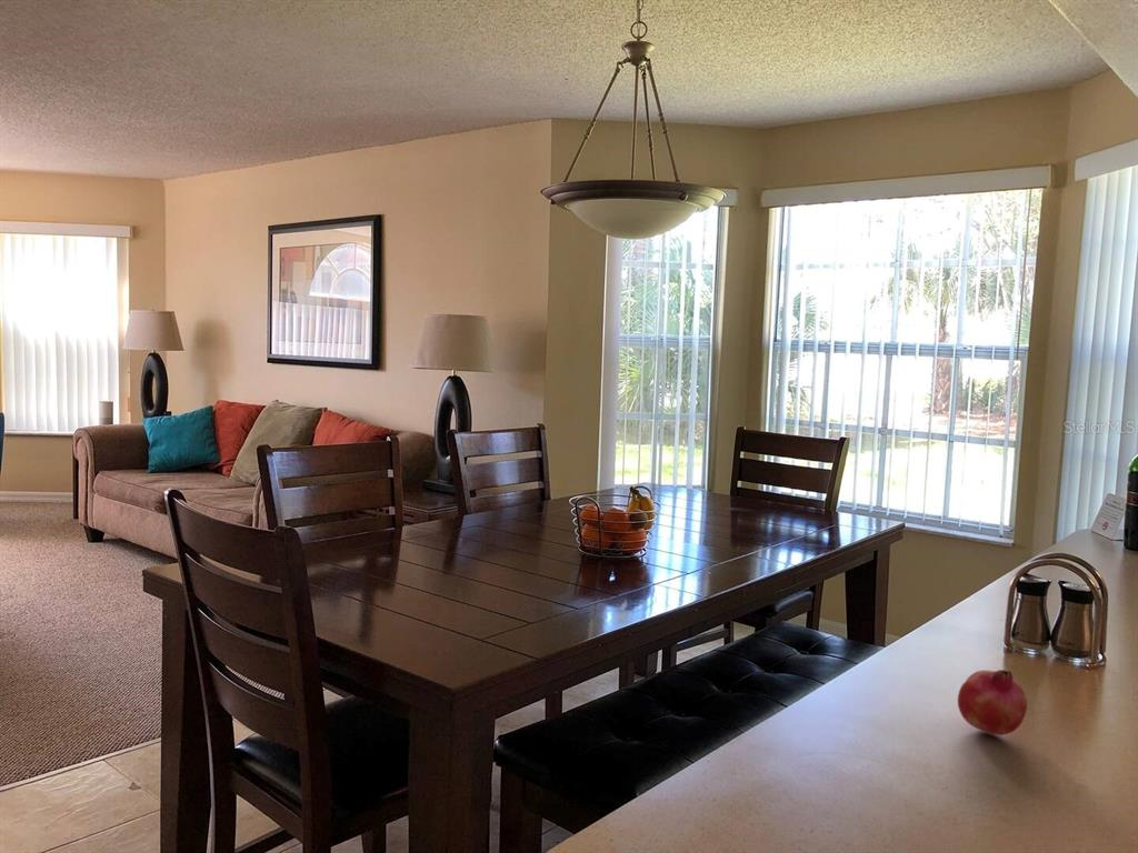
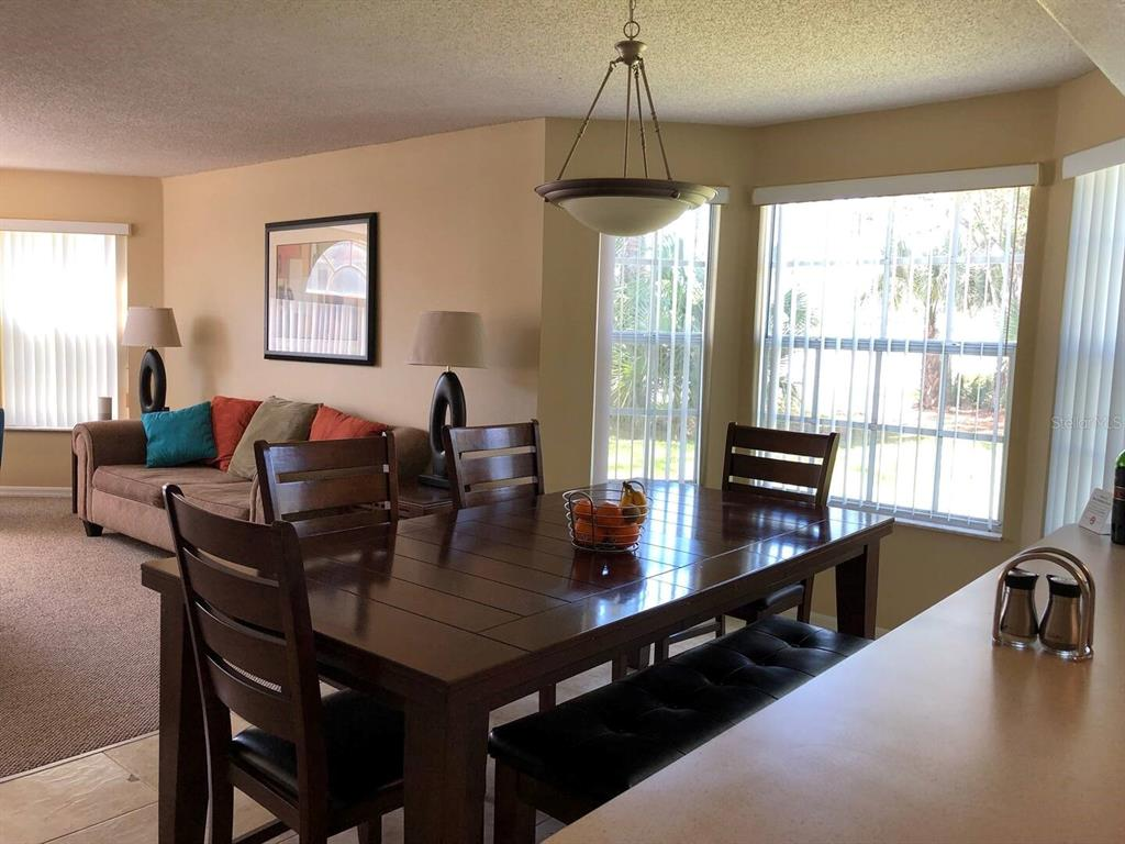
- fruit [957,669,1028,736]
